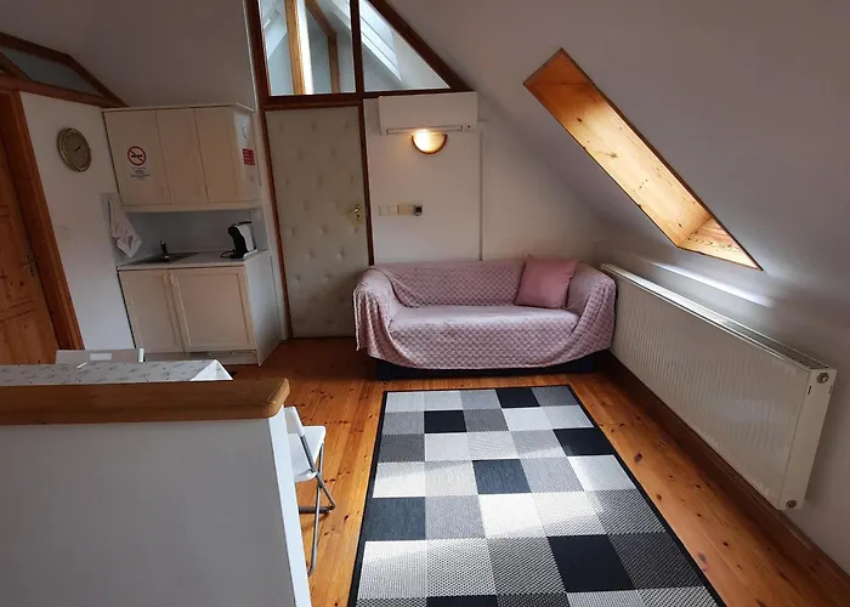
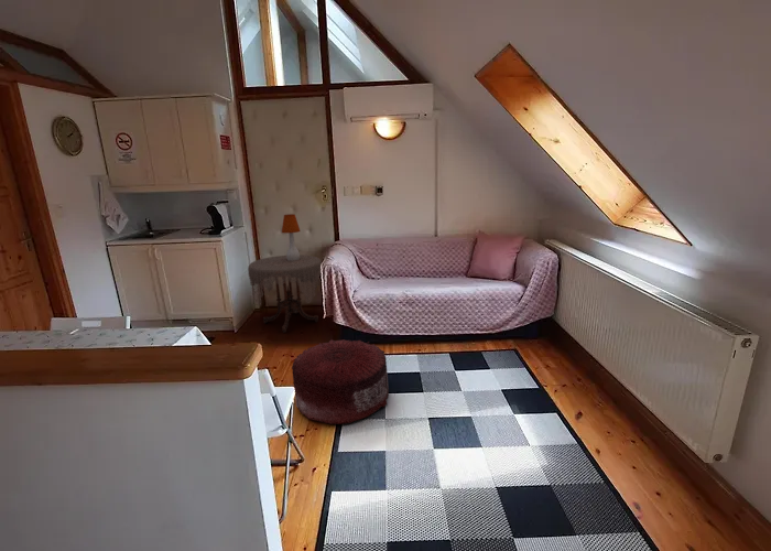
+ side table [247,253,323,334]
+ table lamp [281,213,302,261]
+ pouf [291,338,390,425]
